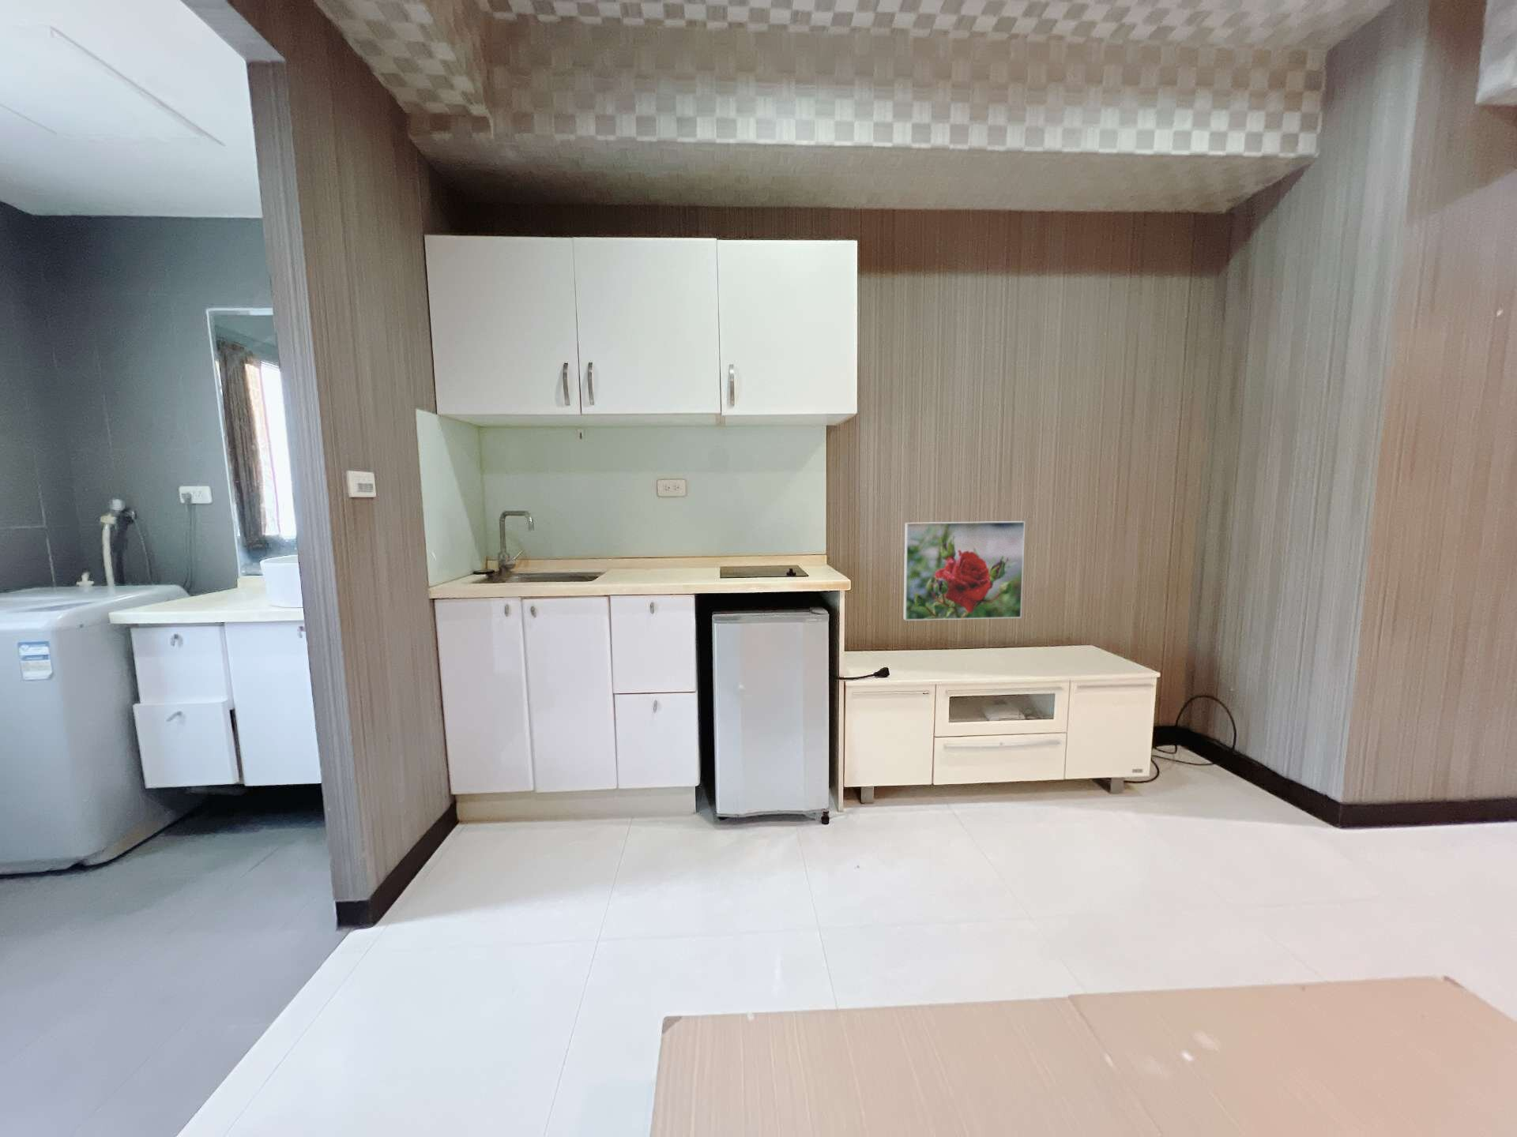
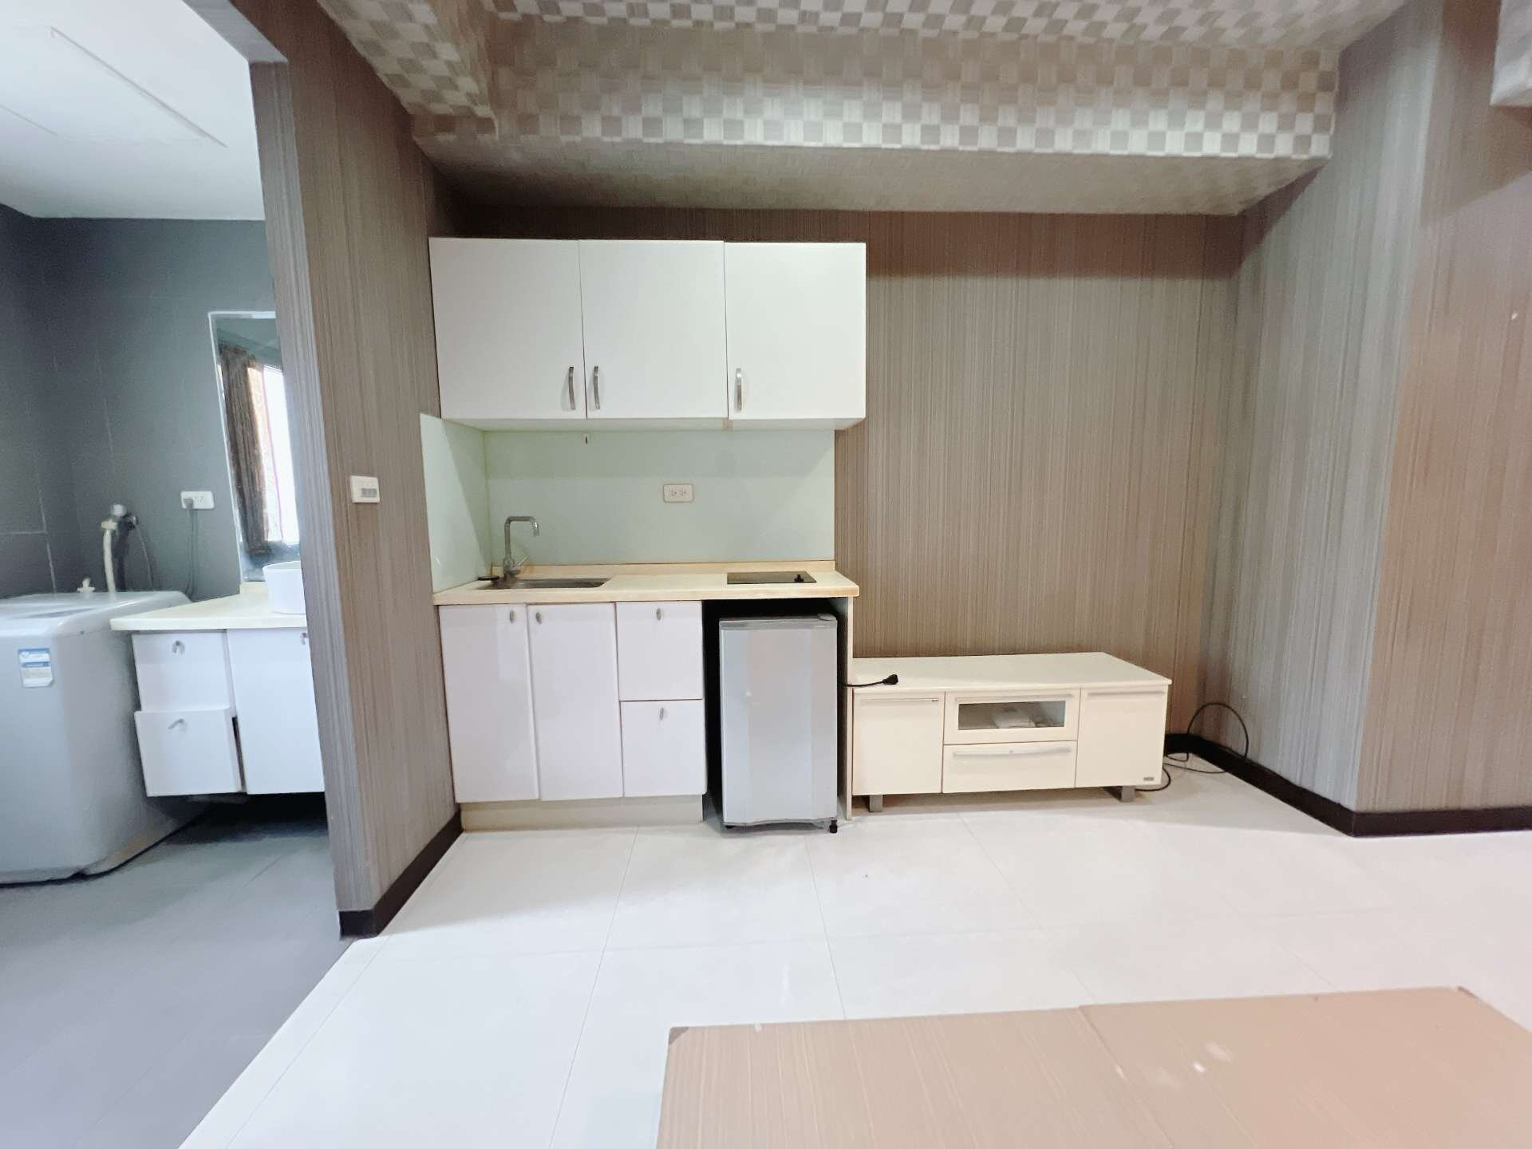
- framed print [902,521,1026,621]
